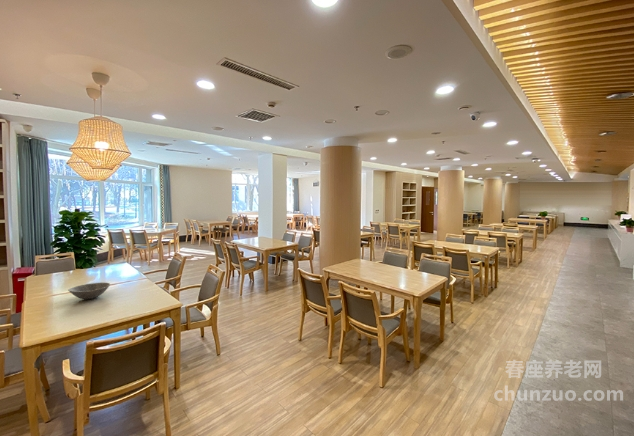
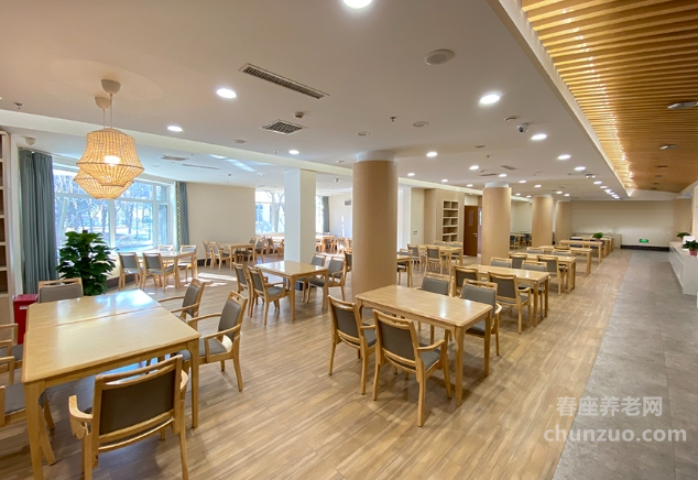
- bowl [67,282,111,300]
